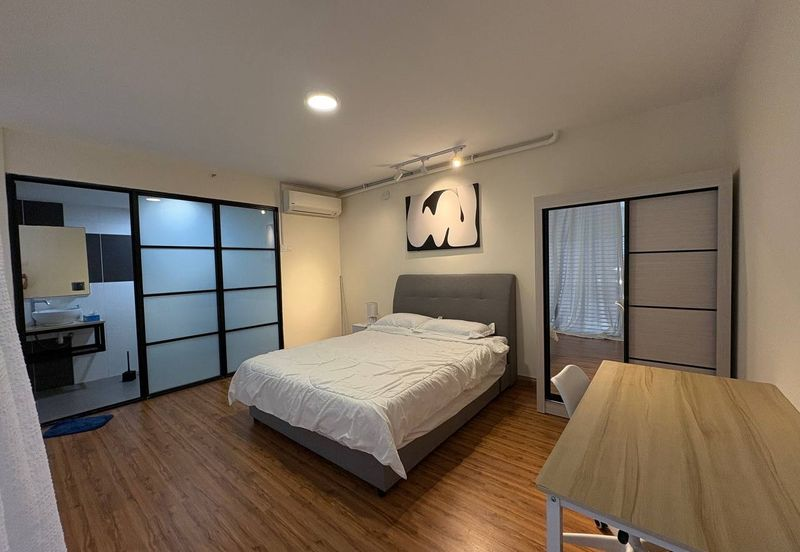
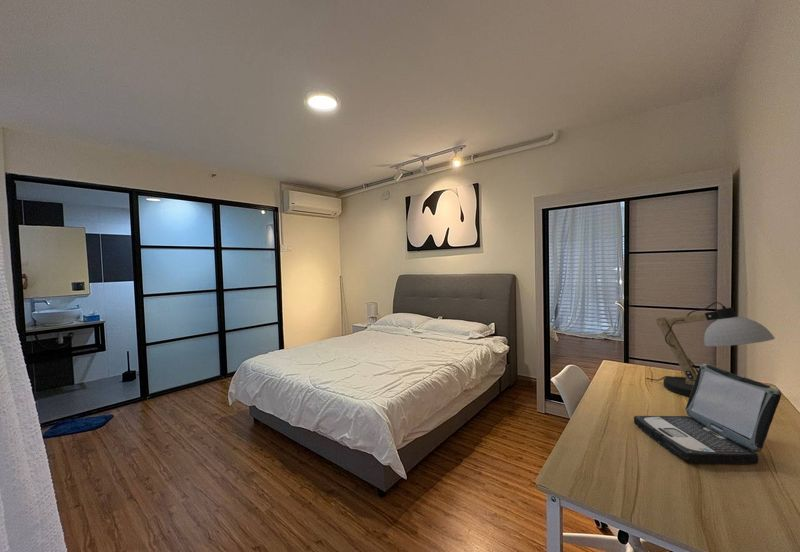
+ desk lamp [645,301,776,397]
+ laptop [633,363,782,465]
